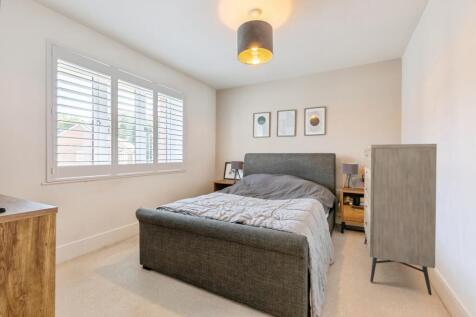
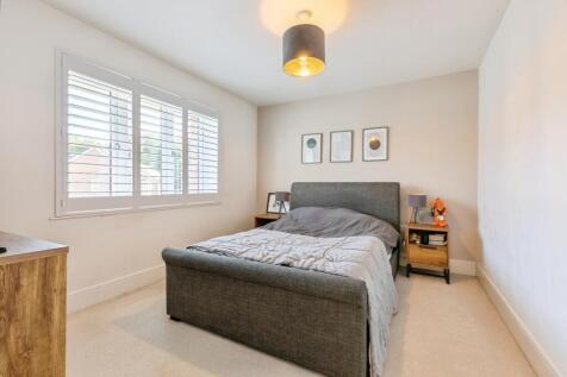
- dresser [363,143,438,296]
